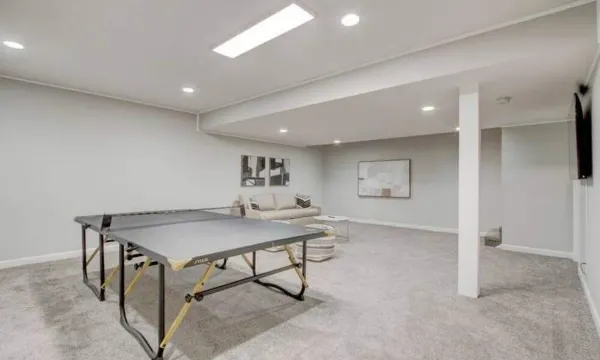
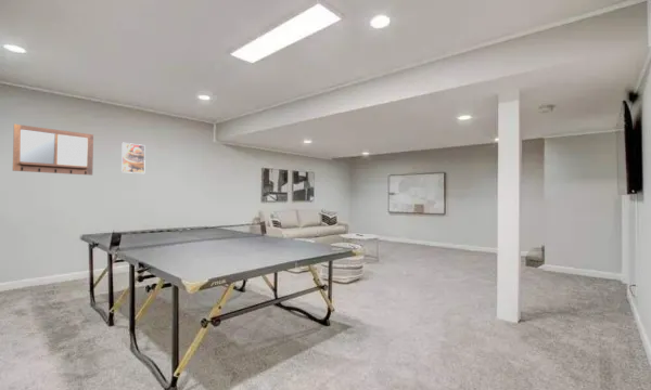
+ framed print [120,142,146,174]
+ writing board [12,123,94,177]
